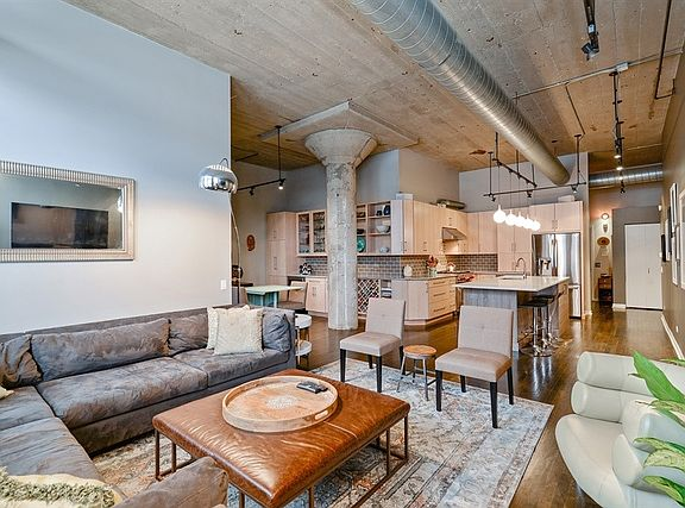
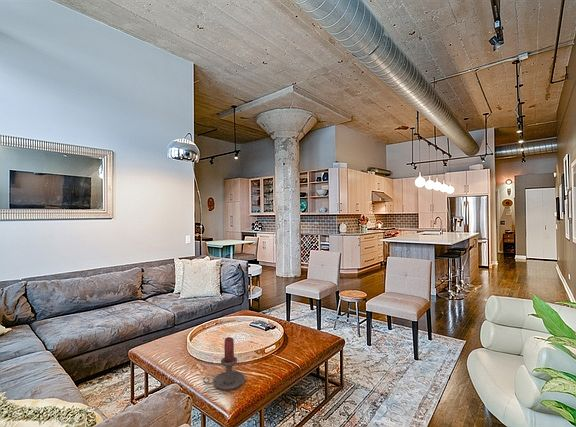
+ candle holder [202,336,246,391]
